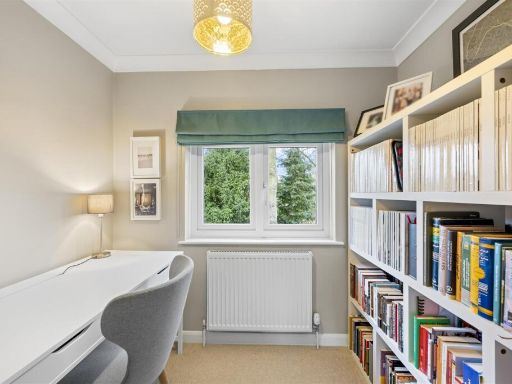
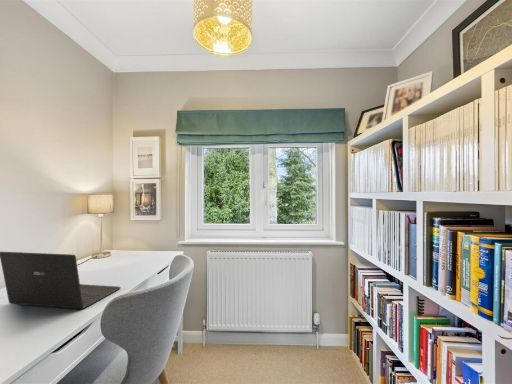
+ laptop [0,251,122,310]
